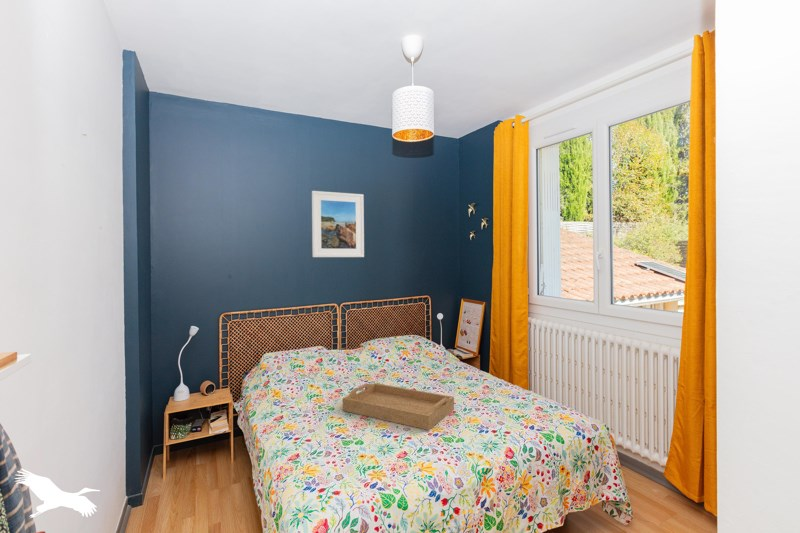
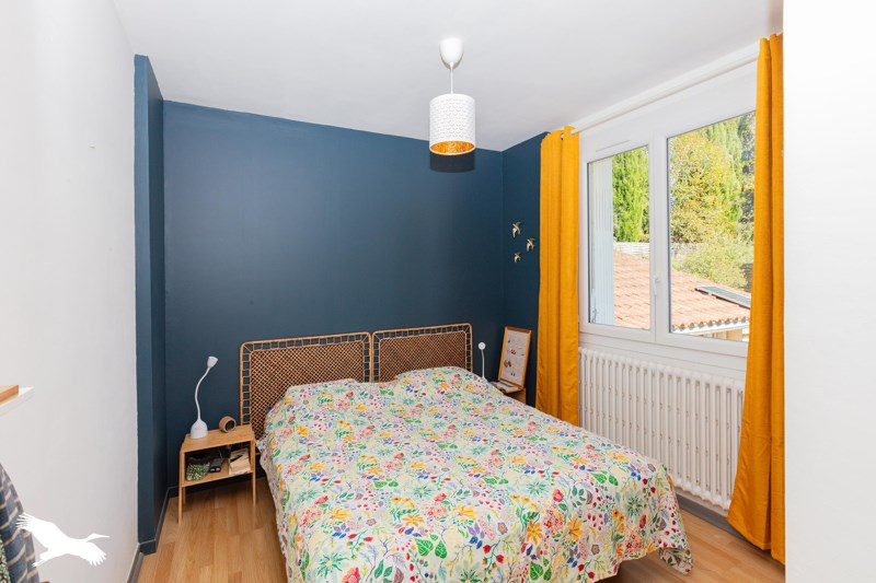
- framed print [311,190,365,258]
- serving tray [342,382,455,431]
